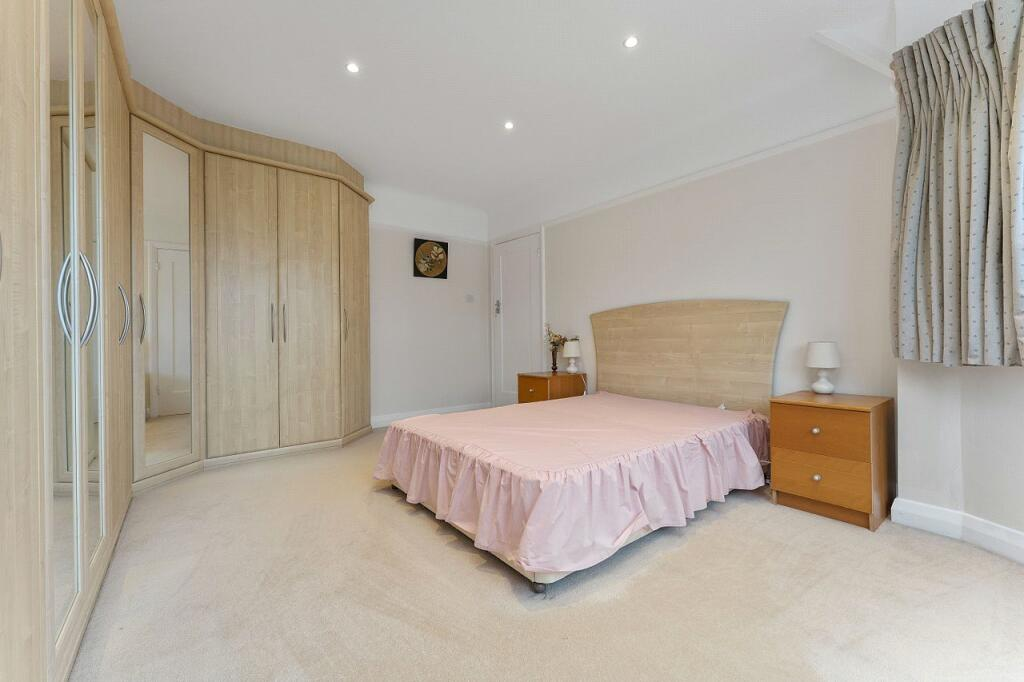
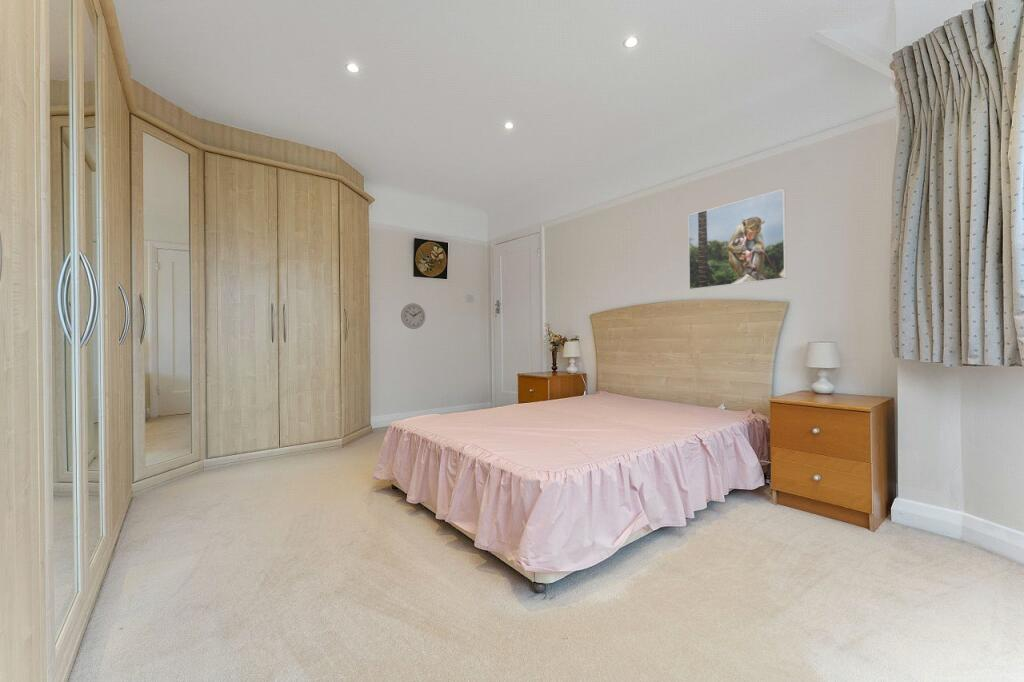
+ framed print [687,188,788,291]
+ wall clock [400,302,426,330]
